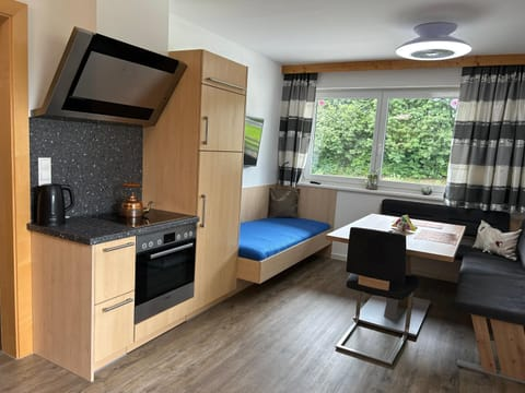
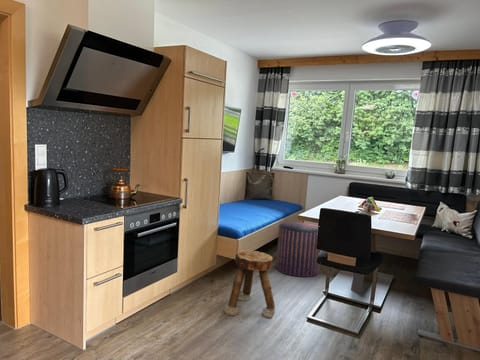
+ stool [223,249,276,319]
+ pouf [275,221,321,278]
